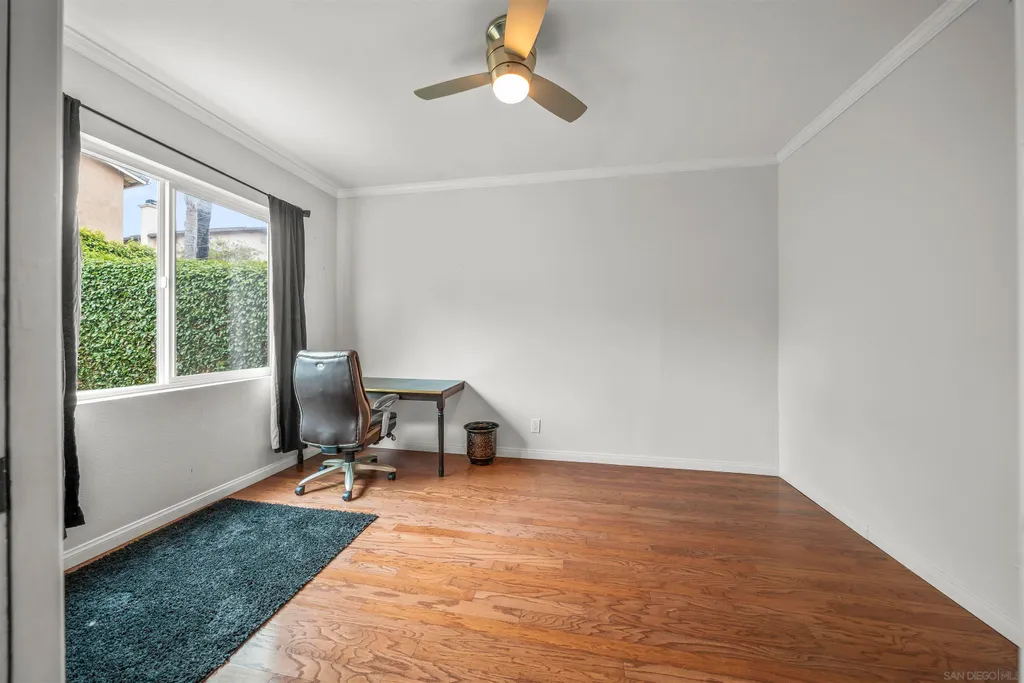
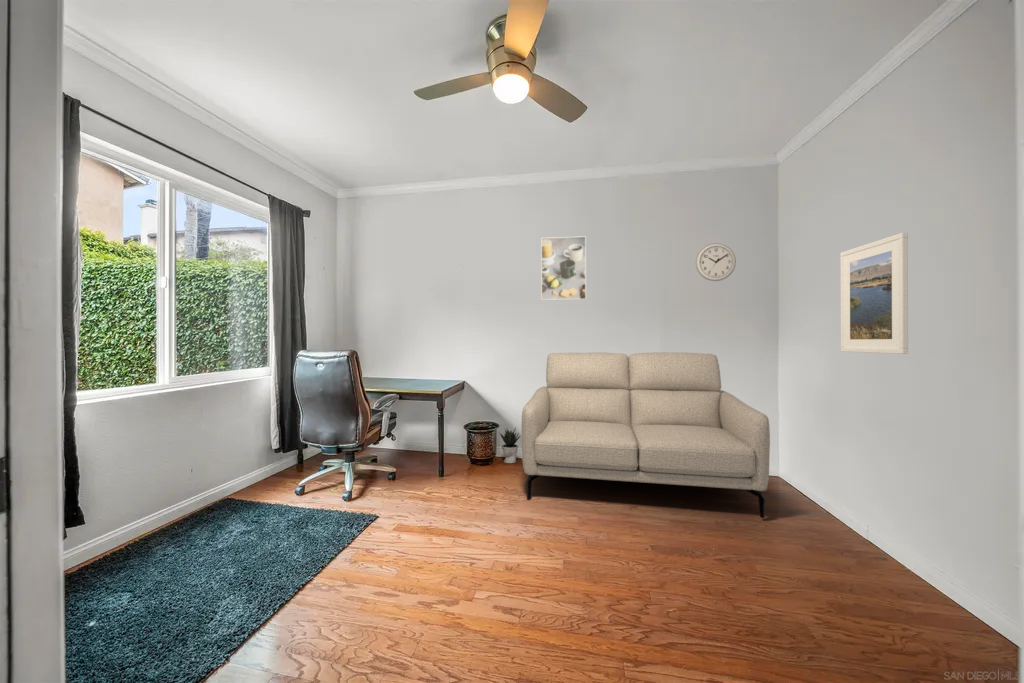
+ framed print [839,232,909,355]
+ wall clock [695,242,737,282]
+ potted plant [498,426,522,464]
+ sofa [521,351,771,519]
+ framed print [540,235,587,301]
